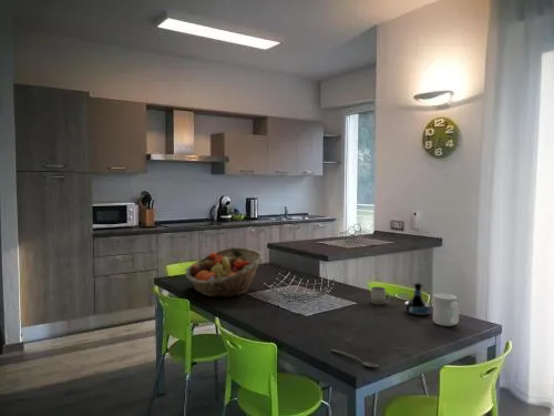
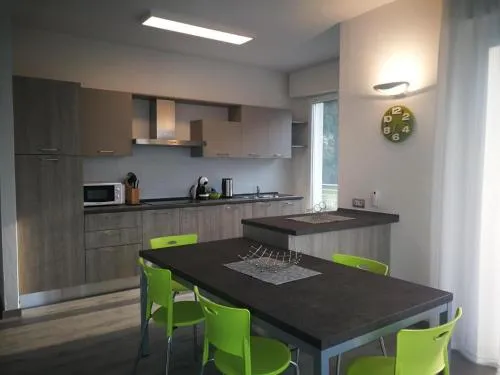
- fruit basket [184,246,265,298]
- cup [370,285,391,305]
- tequila bottle [403,282,431,317]
- spoon [330,348,380,368]
- mug [432,292,460,327]
